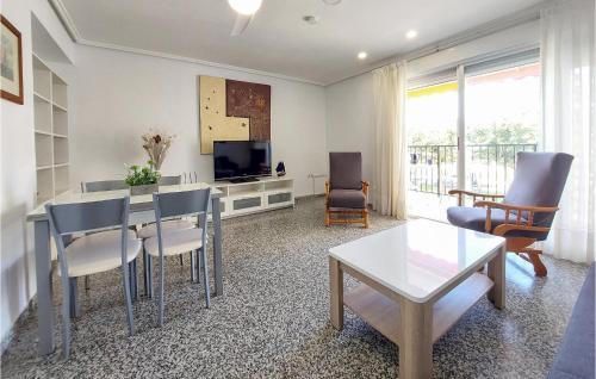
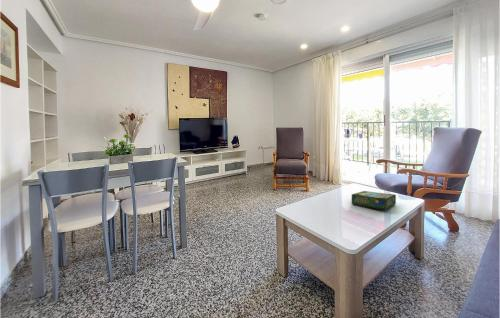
+ board game [351,190,397,211]
